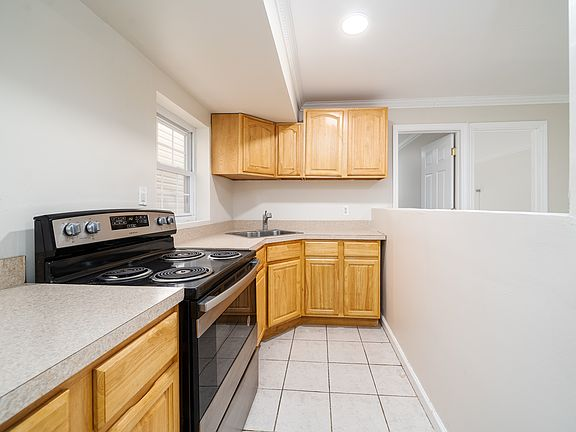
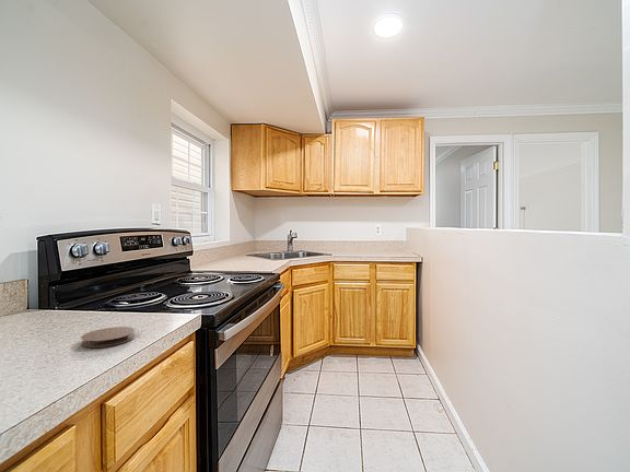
+ coaster [80,326,136,349]
